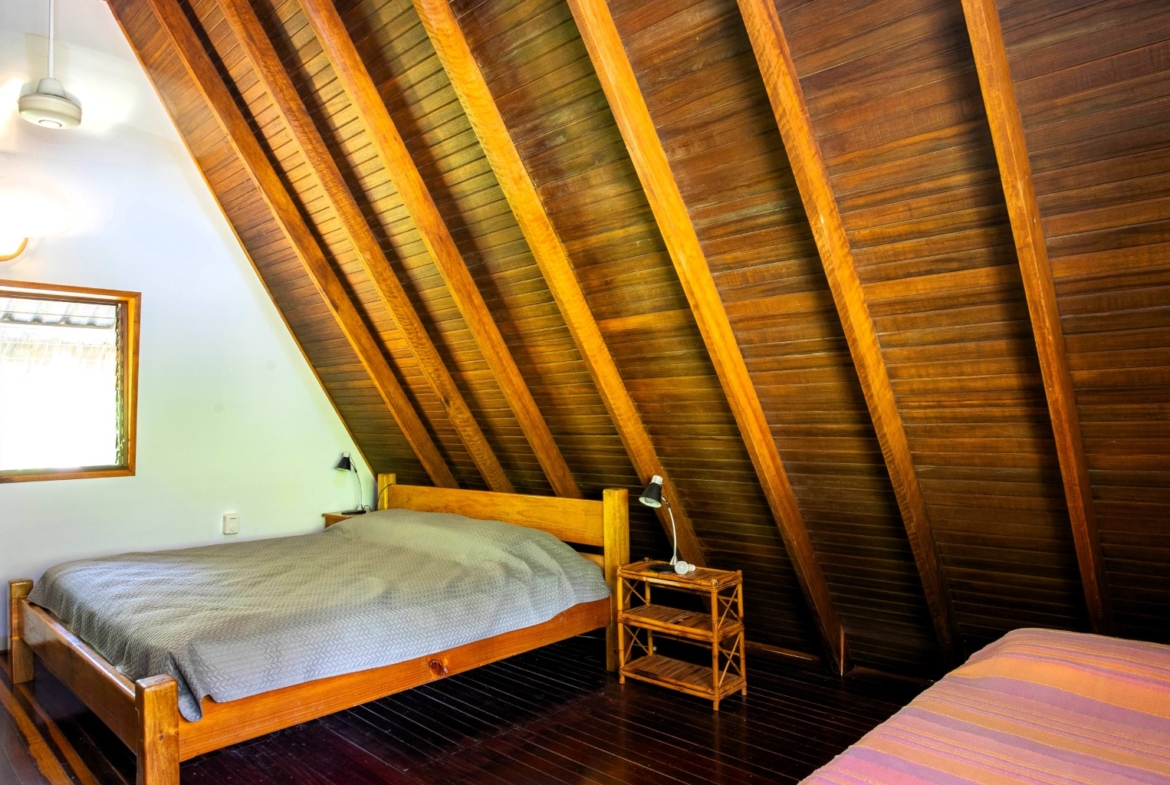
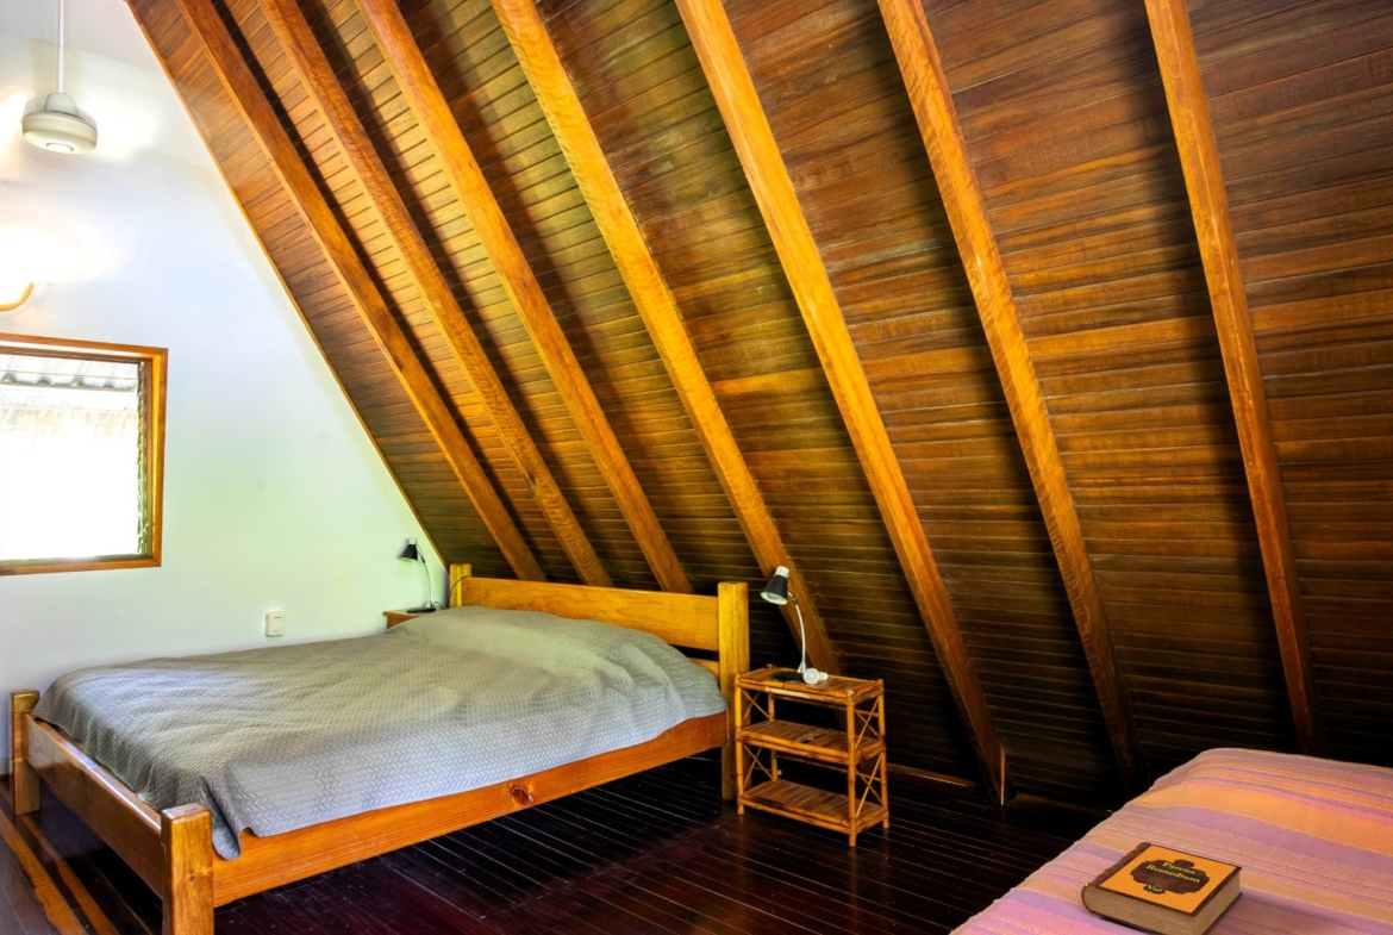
+ hardback book [1080,841,1244,935]
